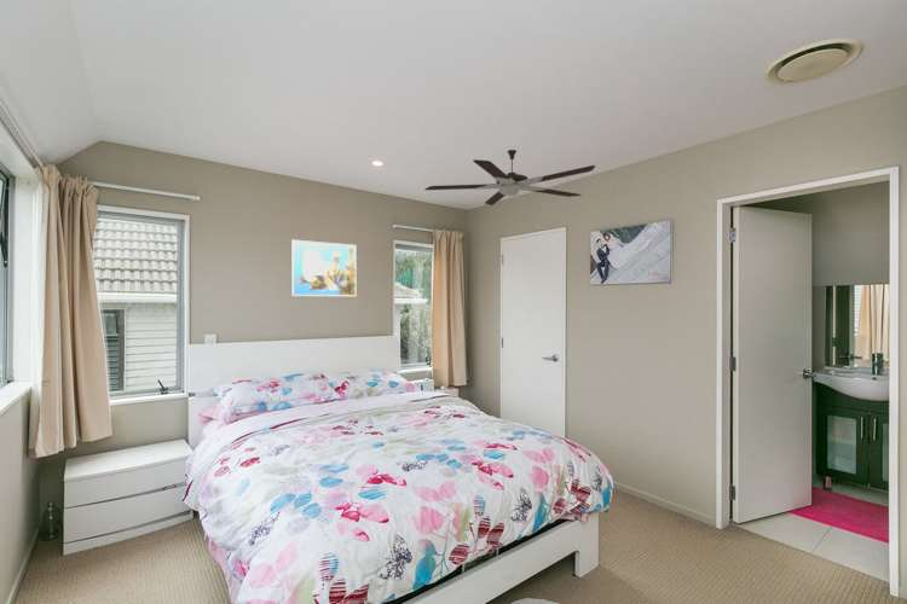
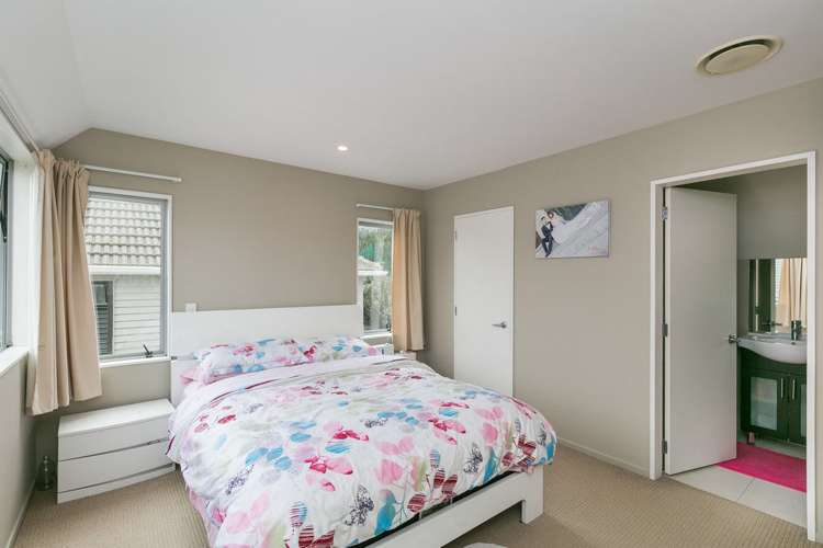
- ceiling fan [423,149,596,207]
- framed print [290,239,358,297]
